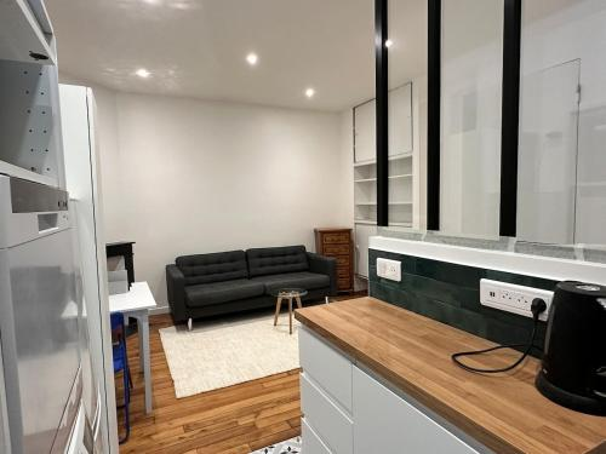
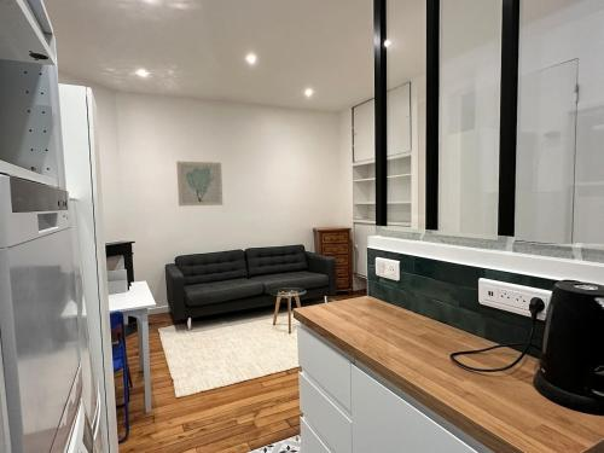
+ wall art [175,161,223,208]
